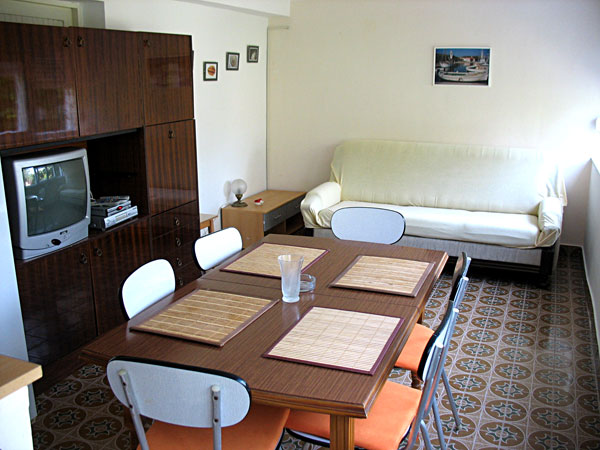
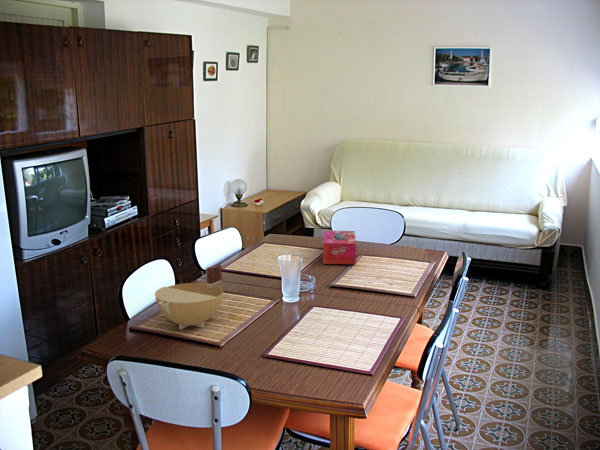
+ bowl [154,264,224,330]
+ tissue box [322,230,357,265]
